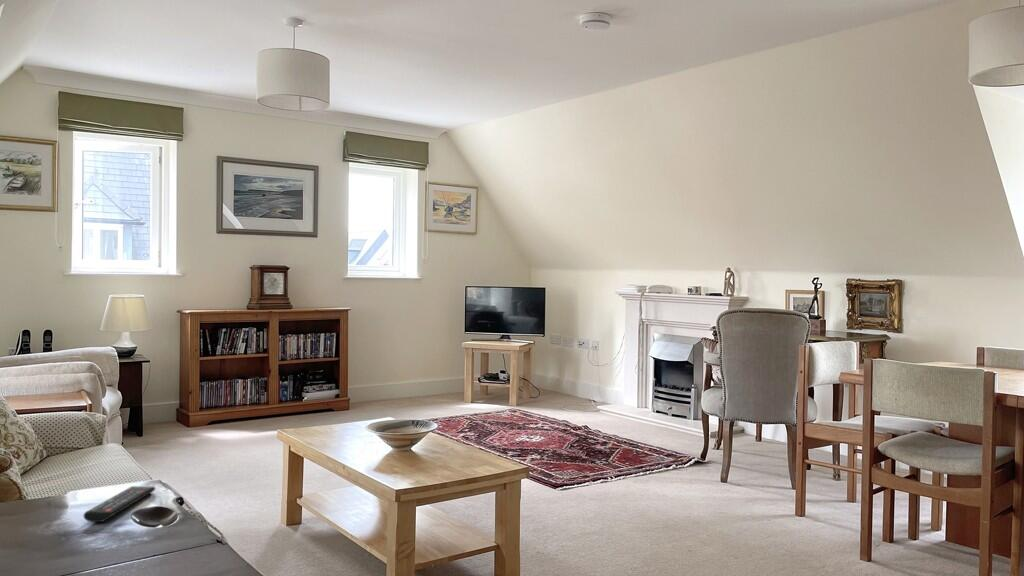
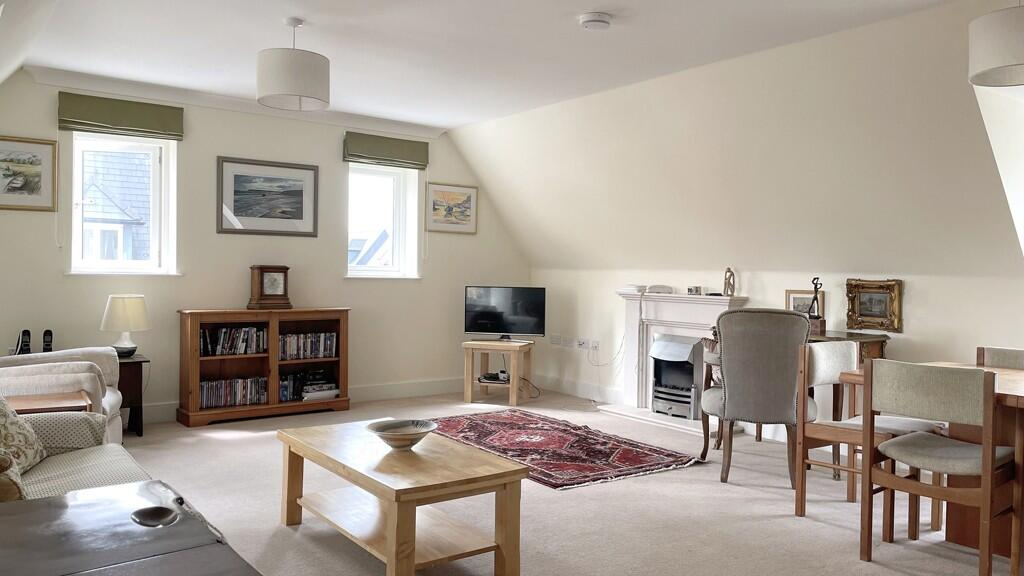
- remote control [82,485,156,523]
